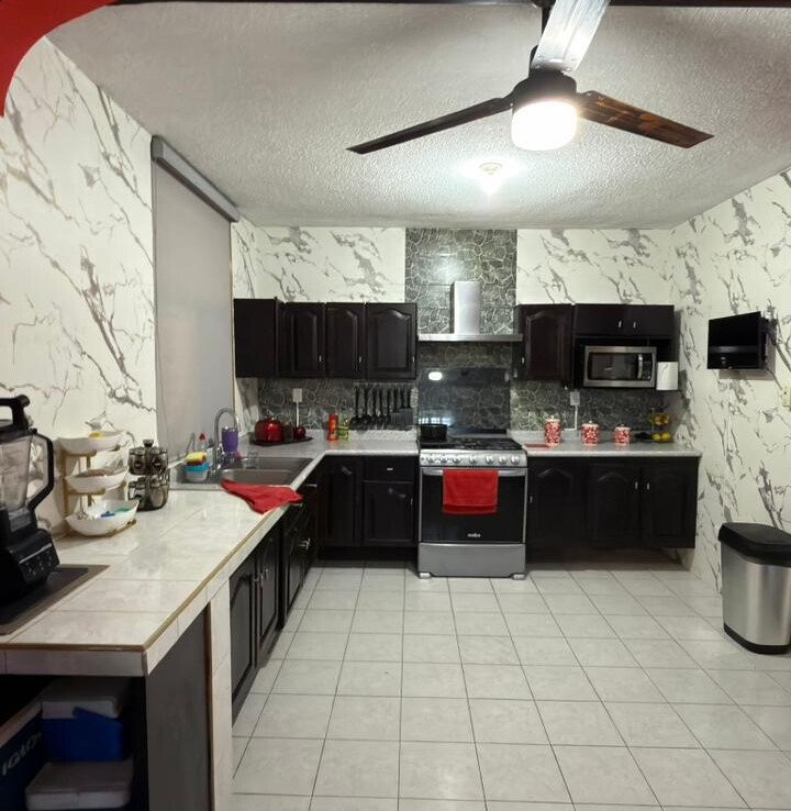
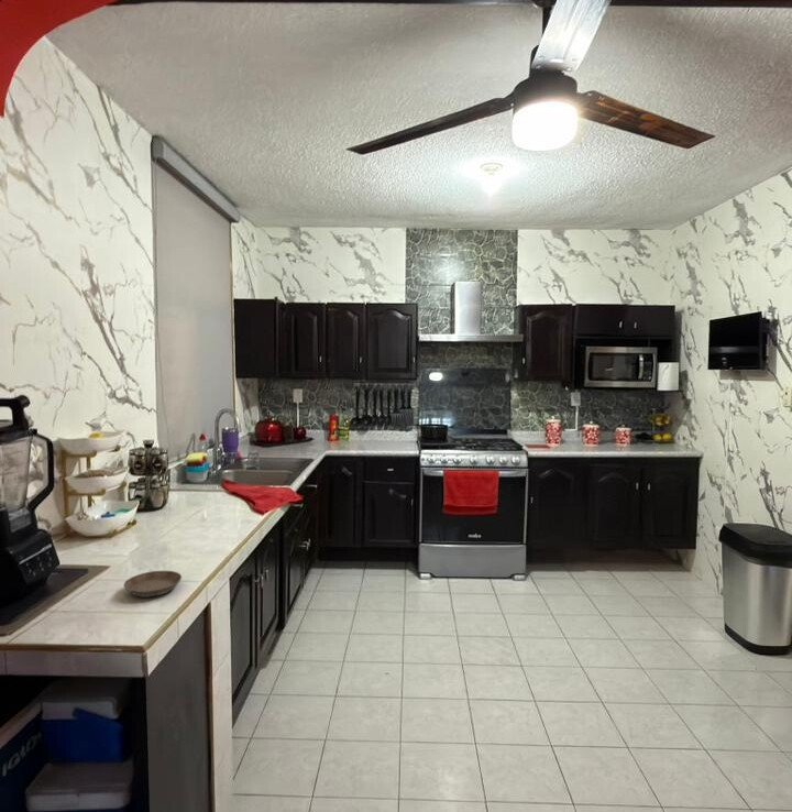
+ saucer [123,570,183,597]
